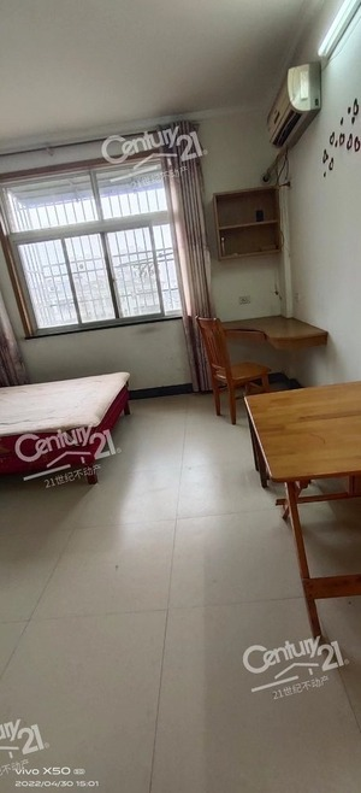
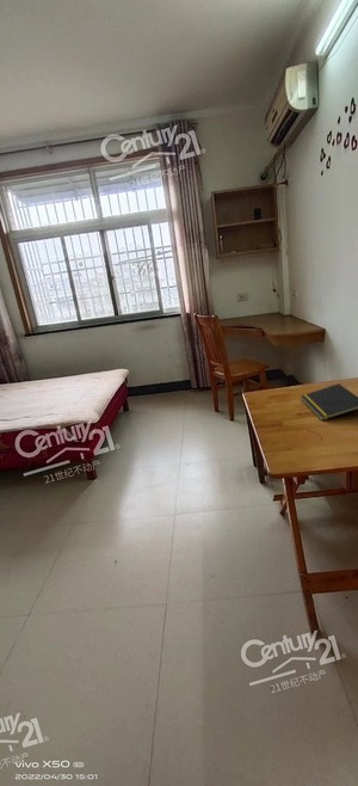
+ notepad [300,382,358,422]
